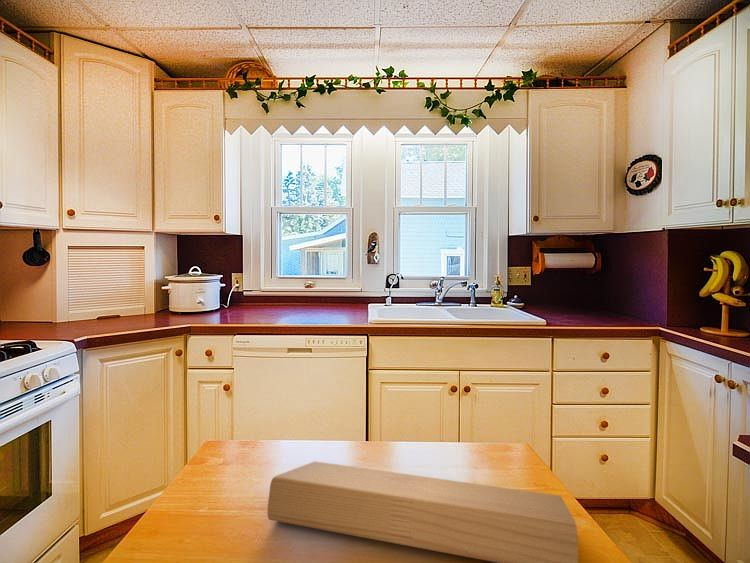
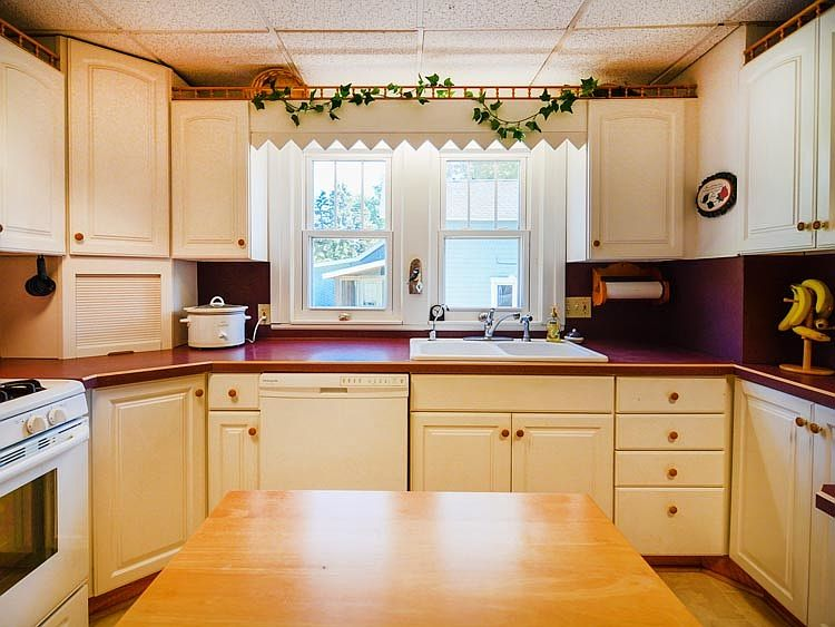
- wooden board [266,460,579,563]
